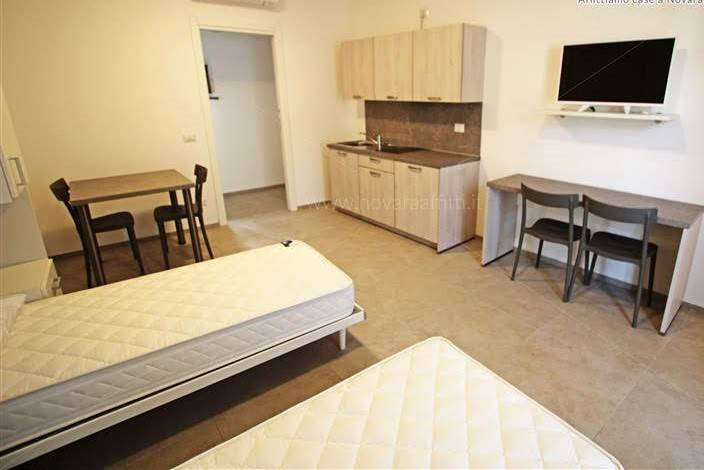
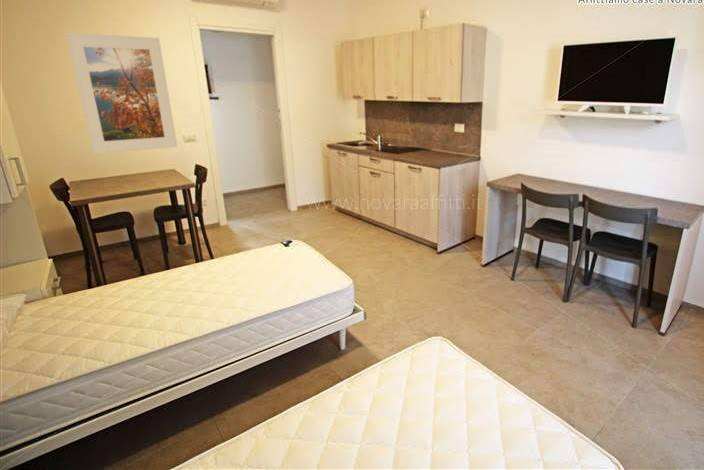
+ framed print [65,32,178,155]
